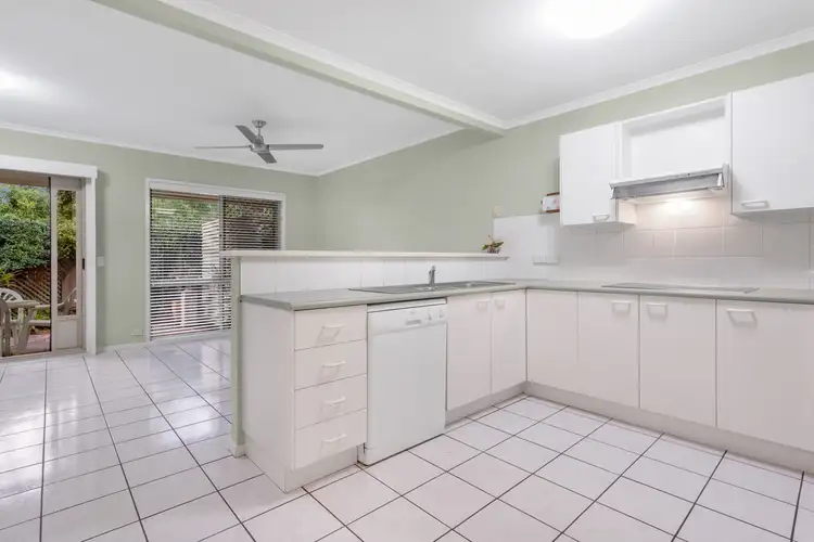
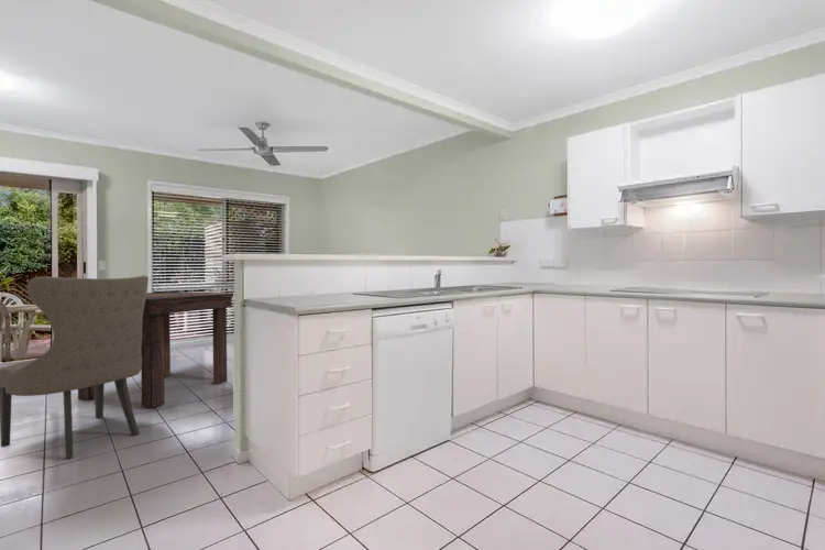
+ chair [0,274,150,460]
+ dining table [77,292,234,409]
